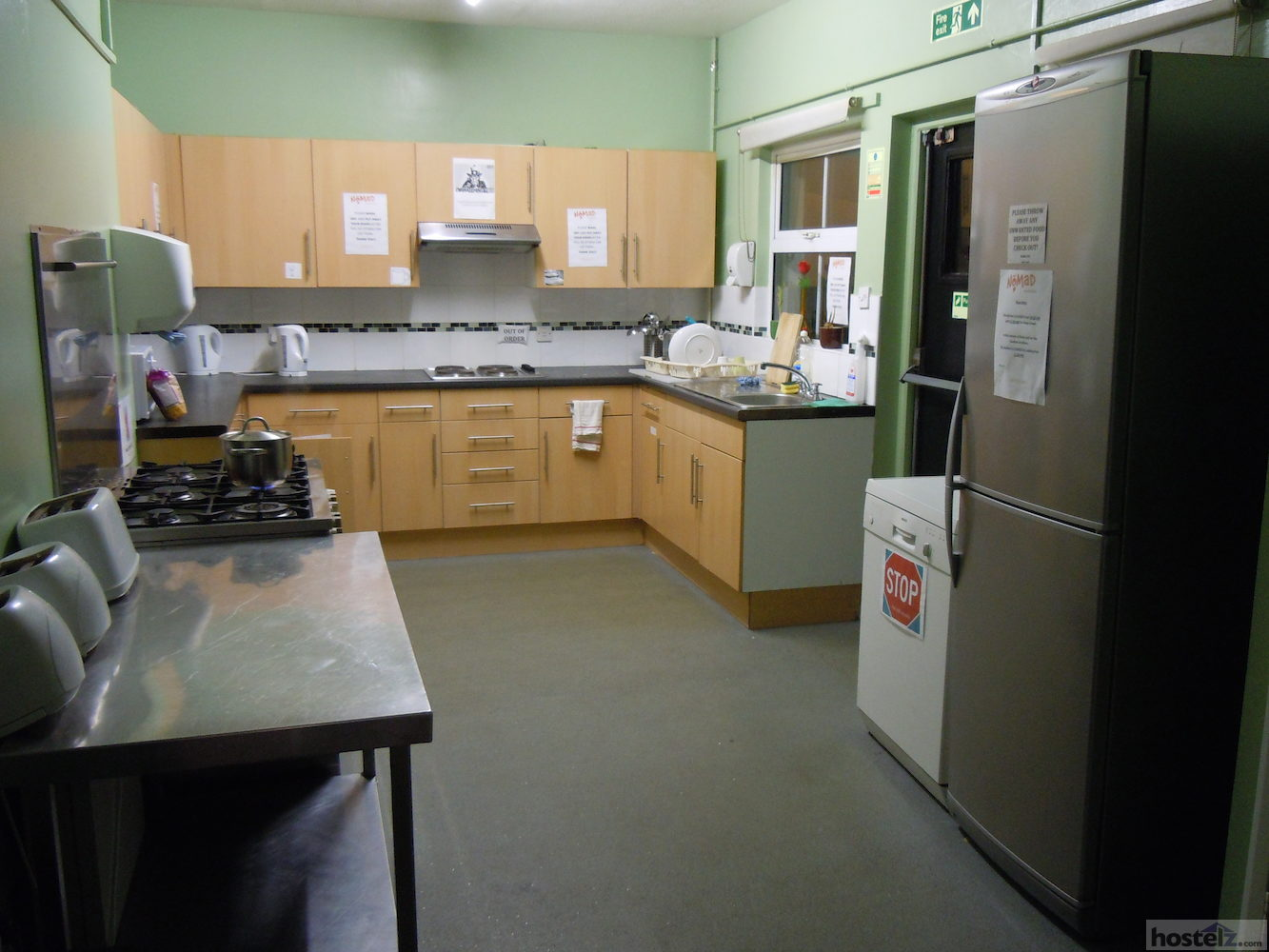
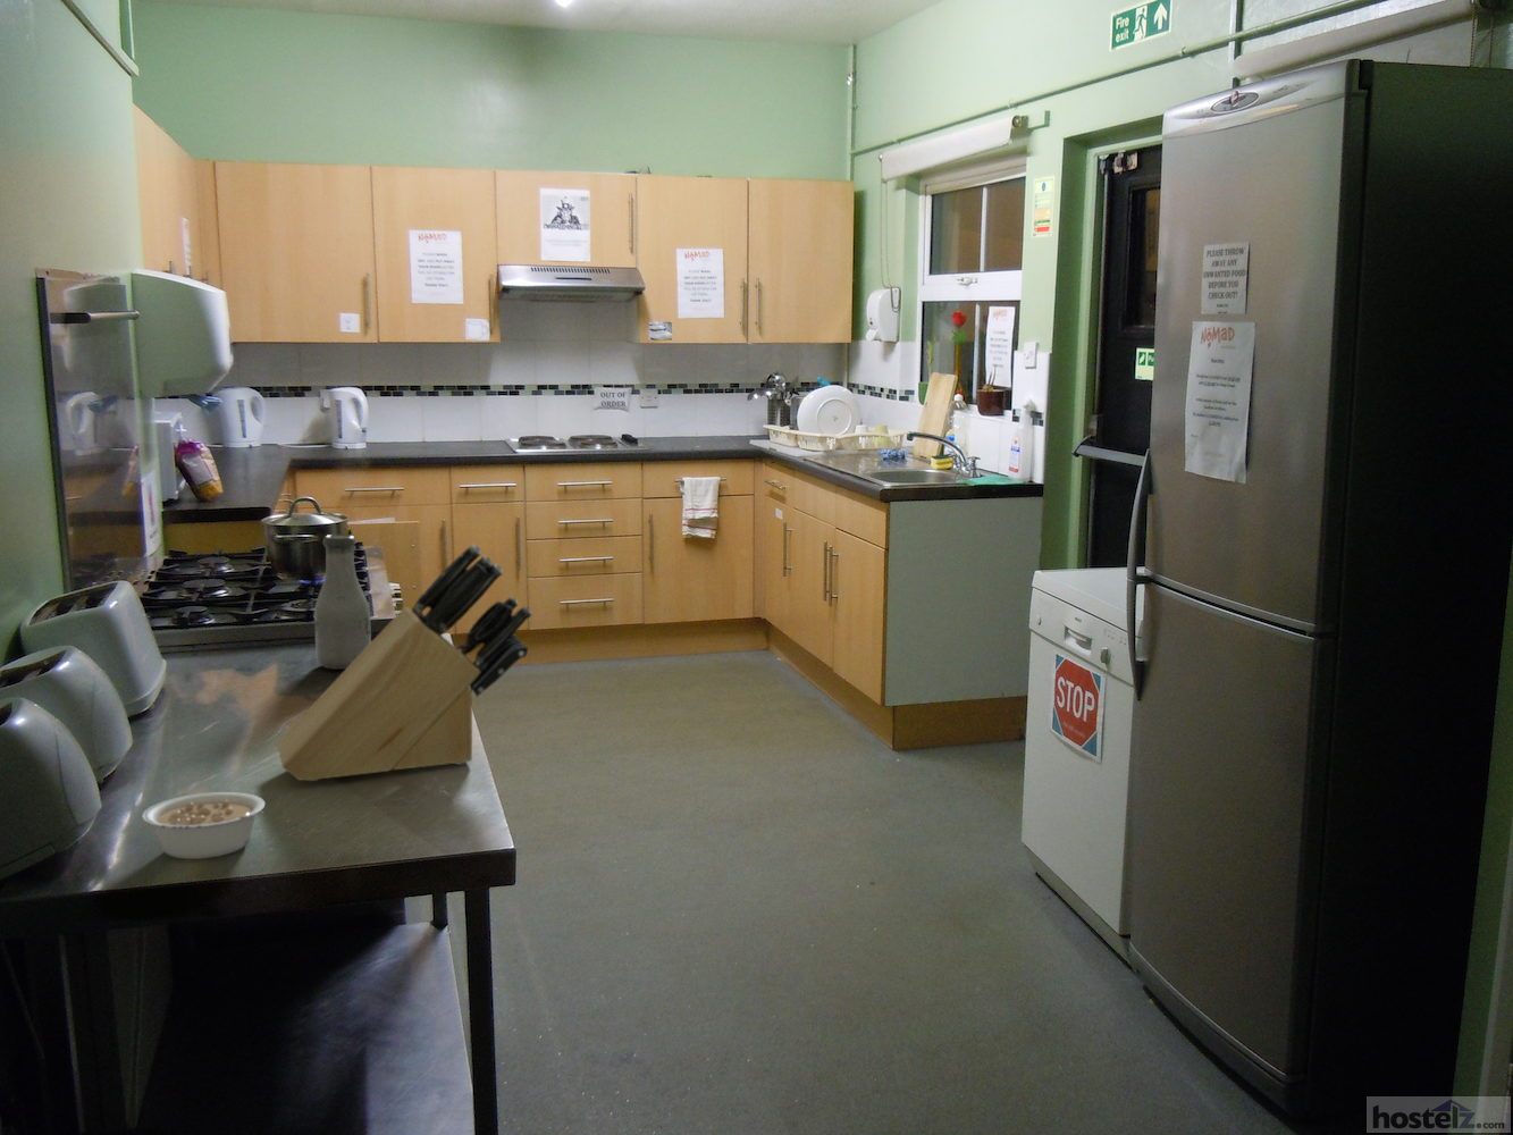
+ bottle [314,533,372,671]
+ legume [141,792,266,861]
+ knife block [275,544,533,782]
